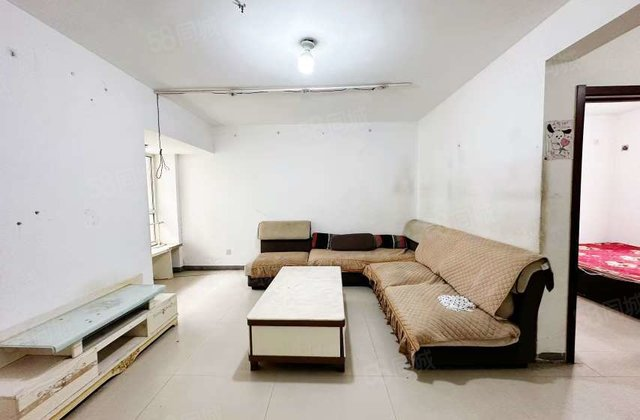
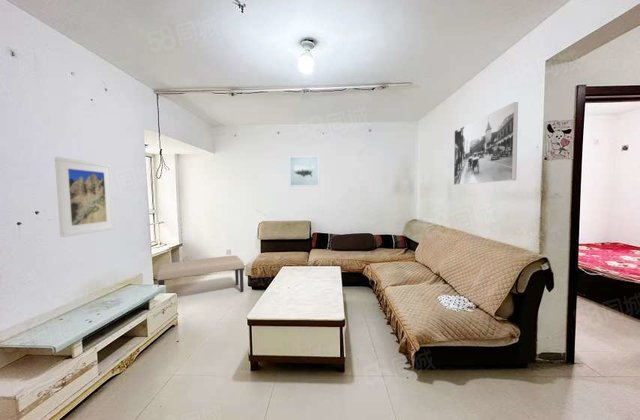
+ wall art [288,155,321,187]
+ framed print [54,156,116,238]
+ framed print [453,101,519,186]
+ bench [156,255,245,293]
